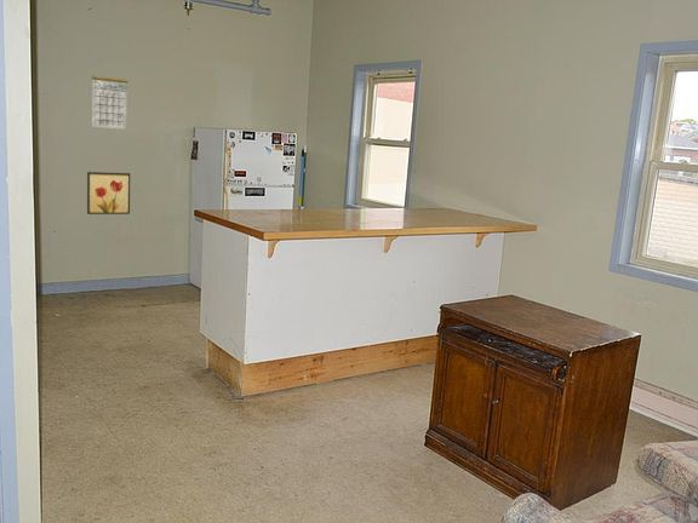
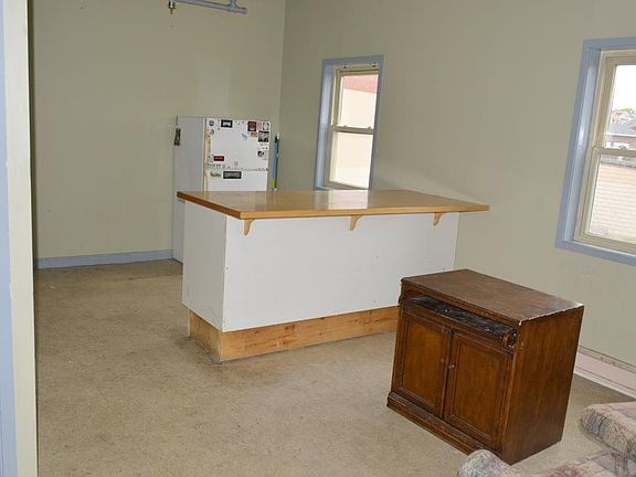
- wall art [86,171,131,215]
- calendar [91,65,128,131]
